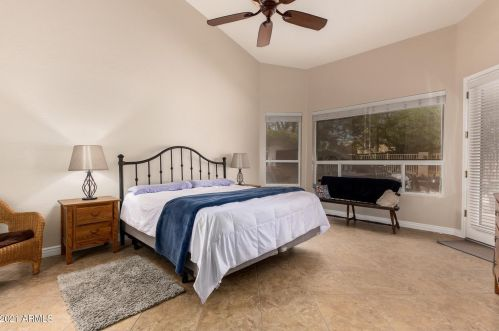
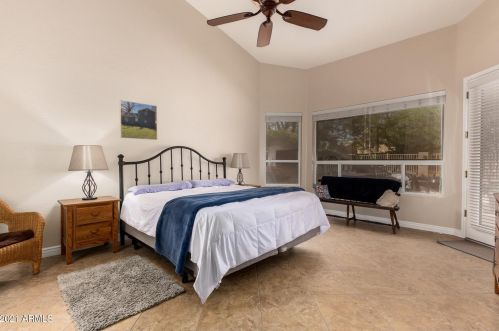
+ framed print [119,99,158,141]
